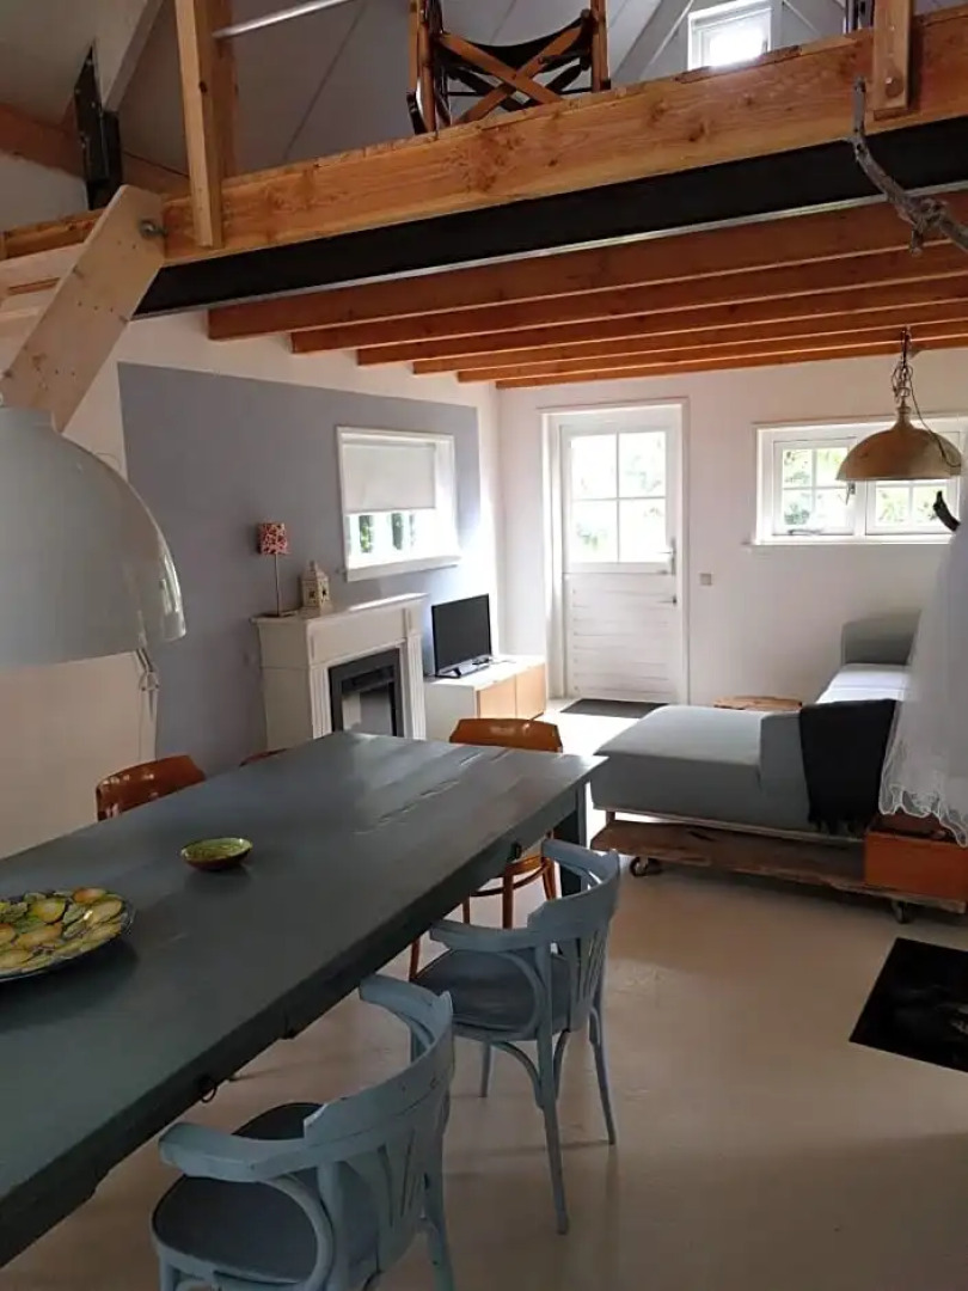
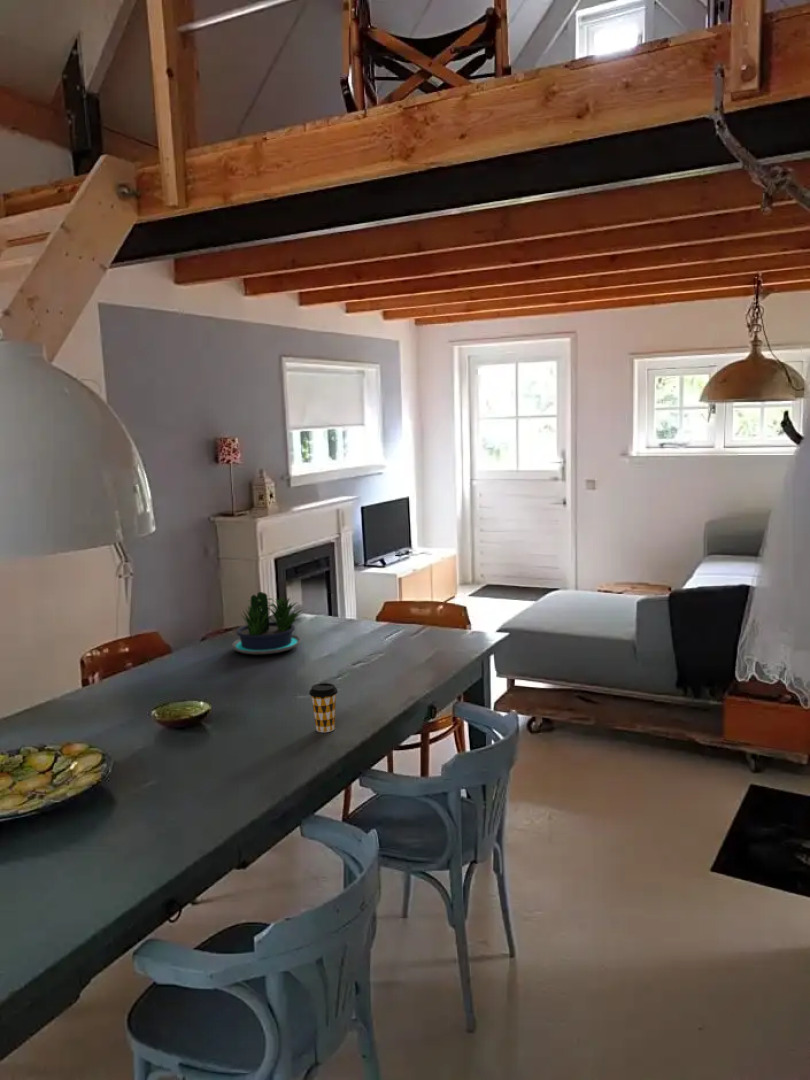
+ potted plant [230,591,312,655]
+ coffee cup [308,682,339,733]
